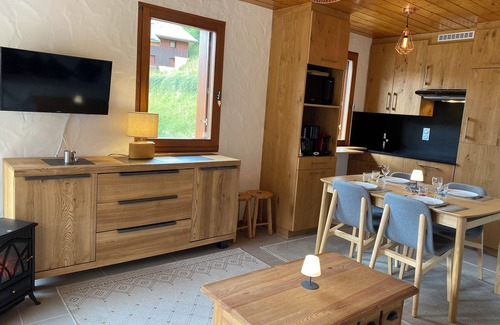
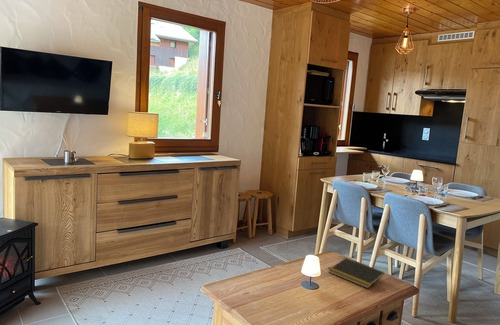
+ notepad [328,257,385,289]
